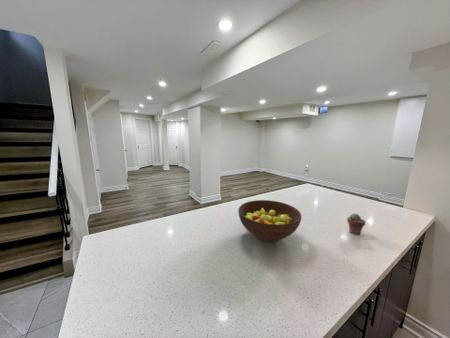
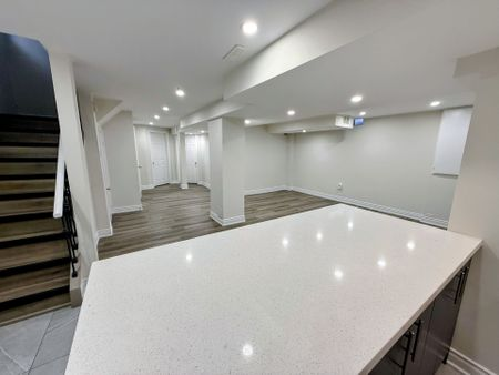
- fruit bowl [237,199,302,243]
- potted succulent [346,212,367,236]
